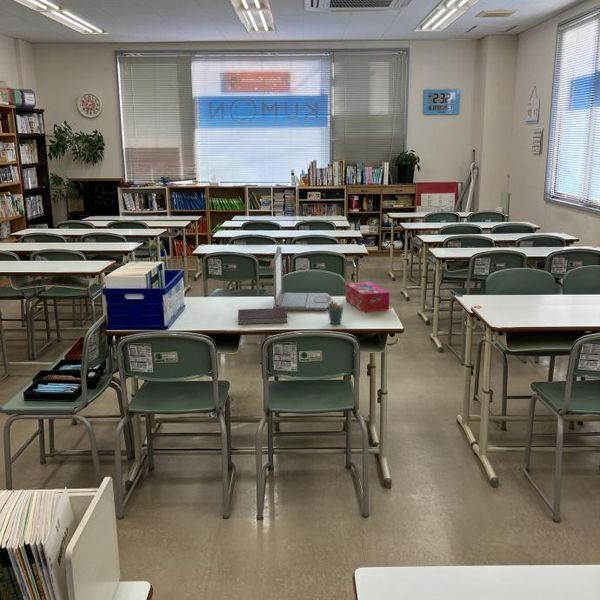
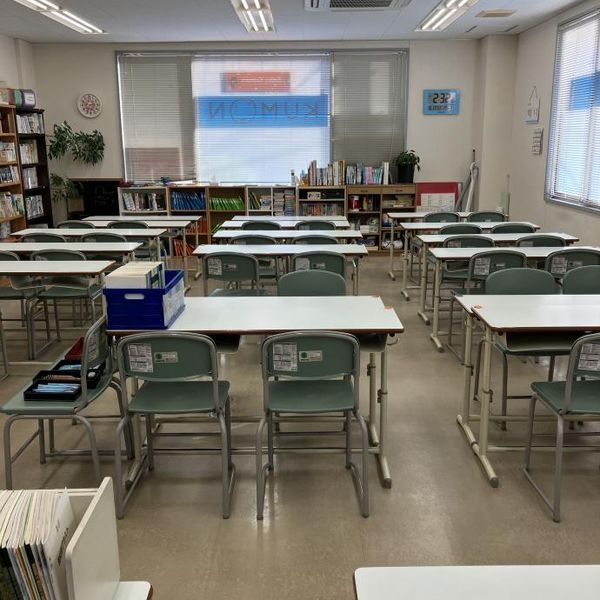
- pen holder [327,297,345,325]
- notebook [237,308,289,326]
- laptop [272,245,334,312]
- tissue box [344,281,390,313]
